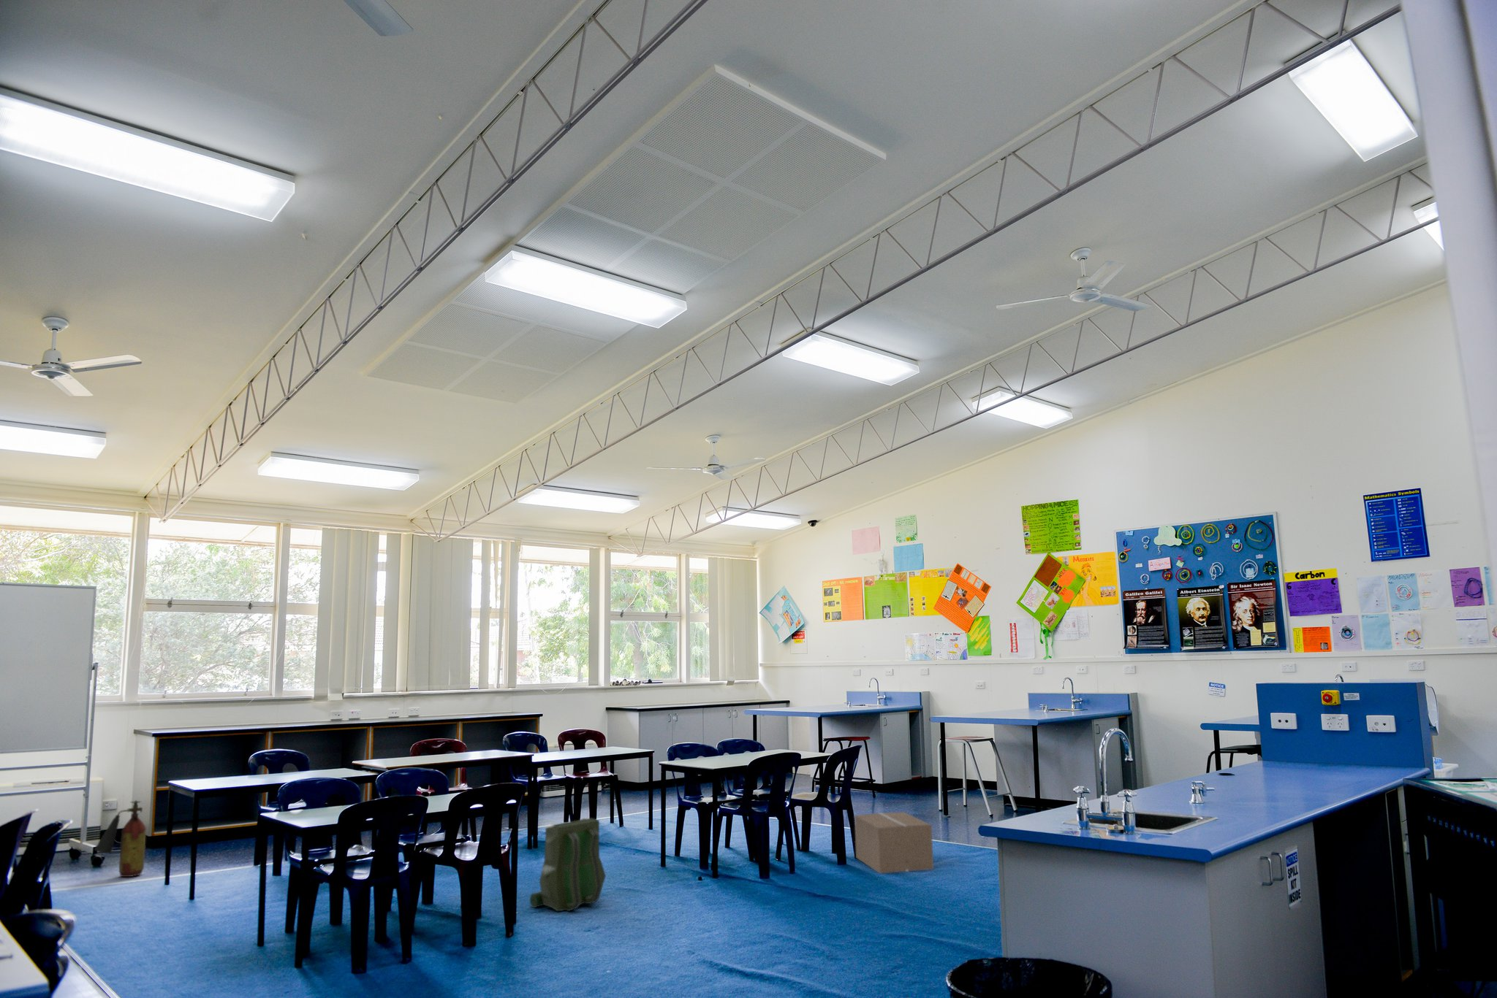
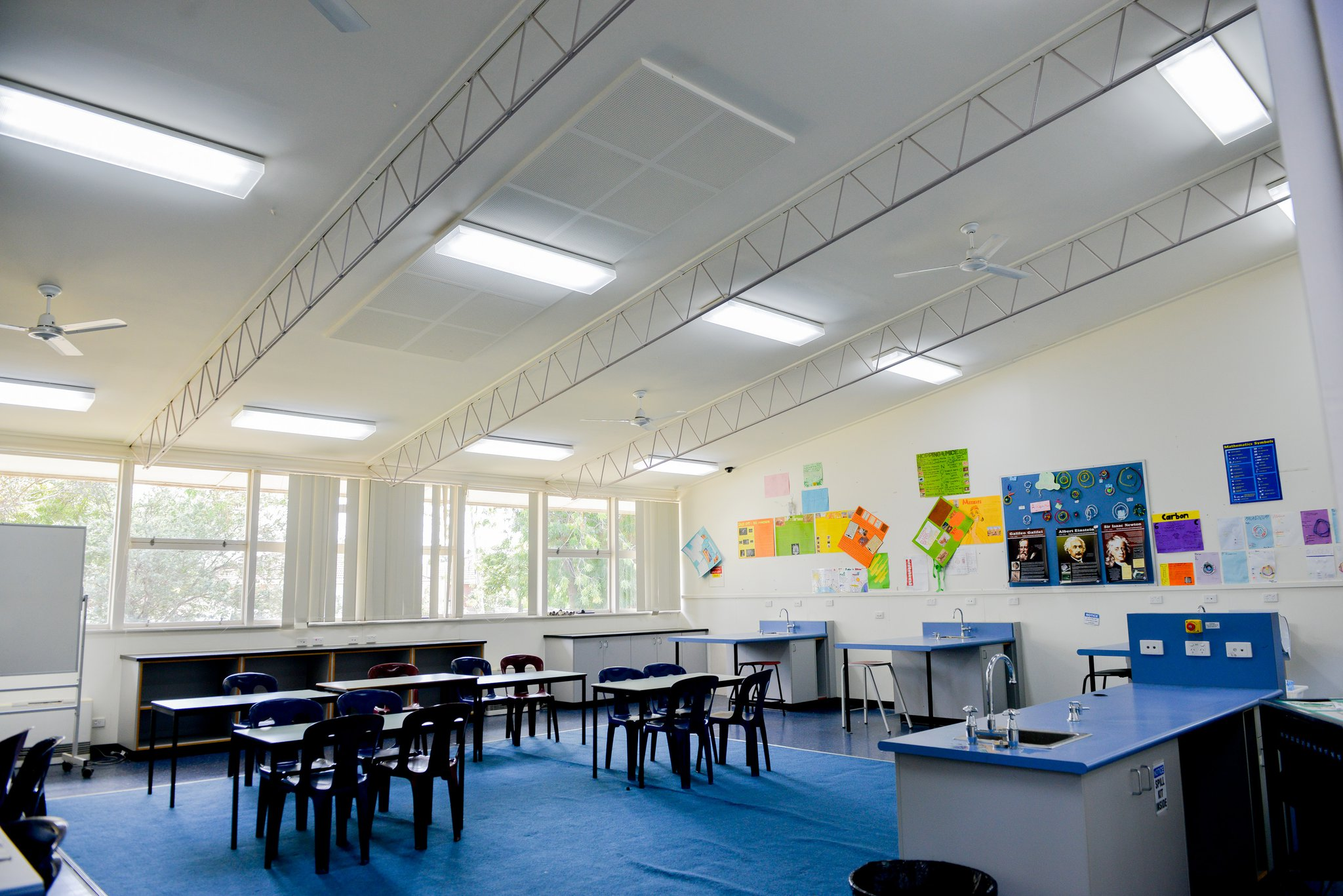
- fire extinguisher [94,800,147,878]
- backpack [529,818,606,912]
- cardboard box [854,811,934,874]
